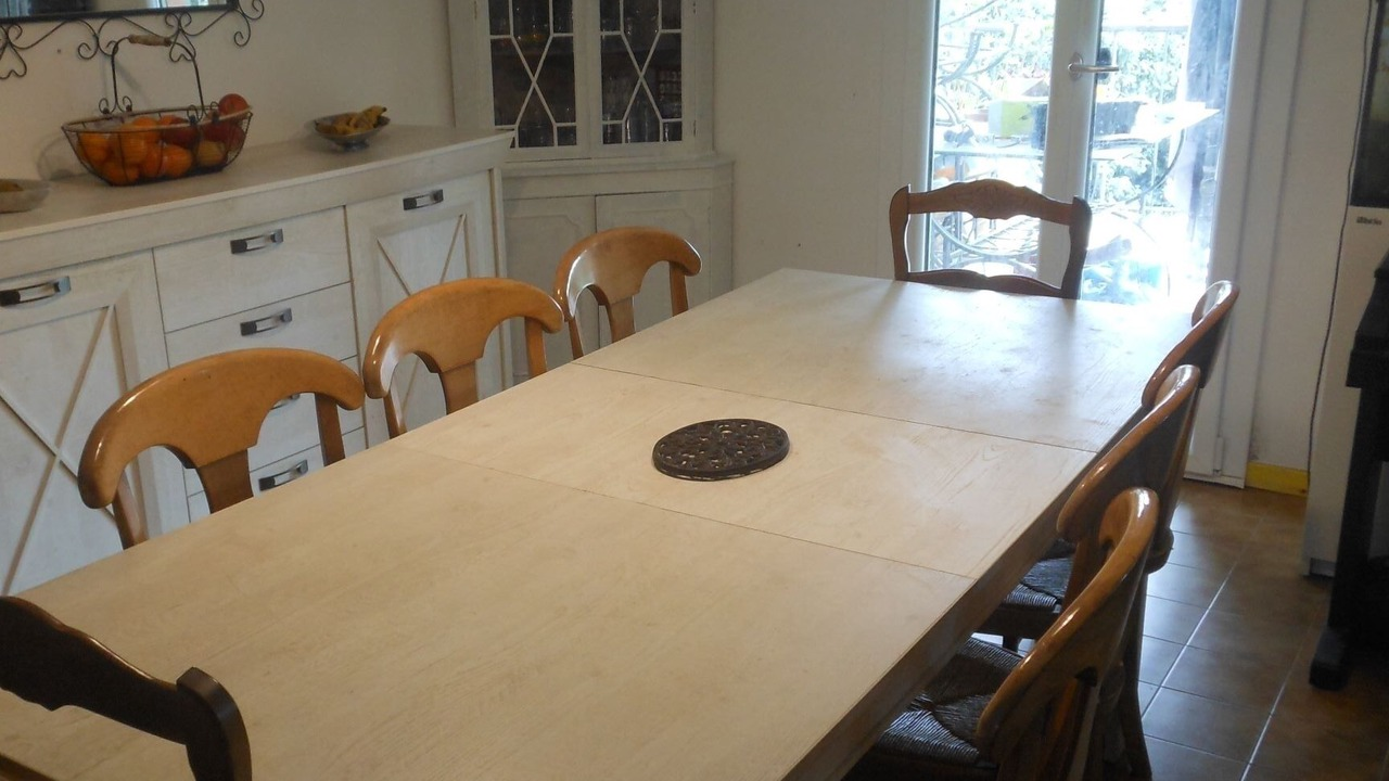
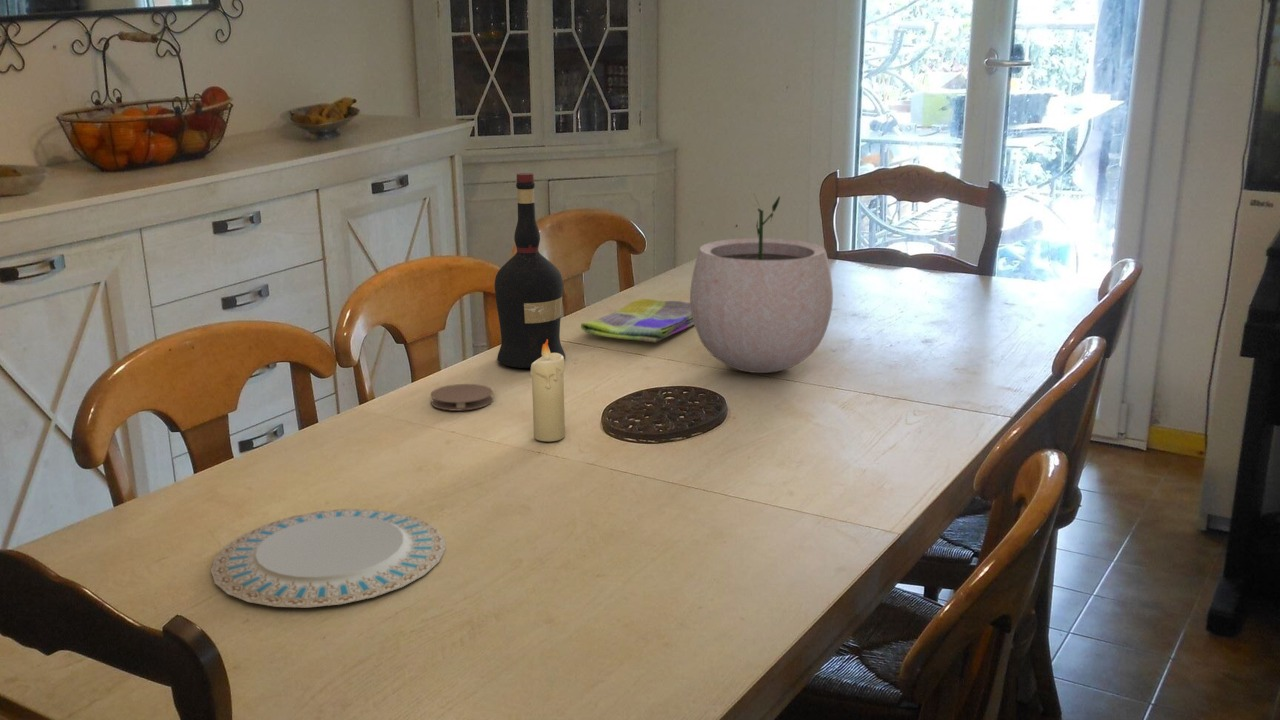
+ plant pot [689,194,834,374]
+ liquor [494,172,566,369]
+ chinaware [210,508,447,608]
+ candle [529,339,566,443]
+ coaster [430,383,494,411]
+ dish towel [580,298,694,343]
